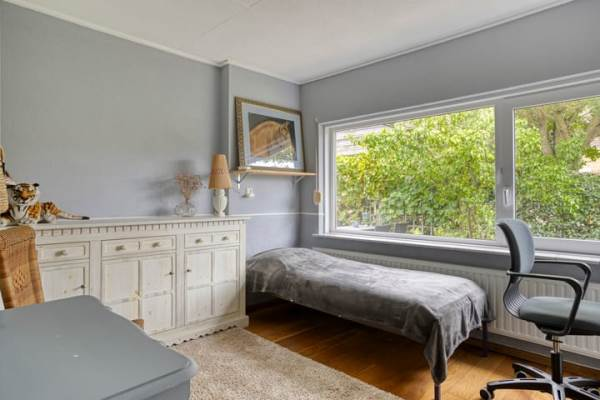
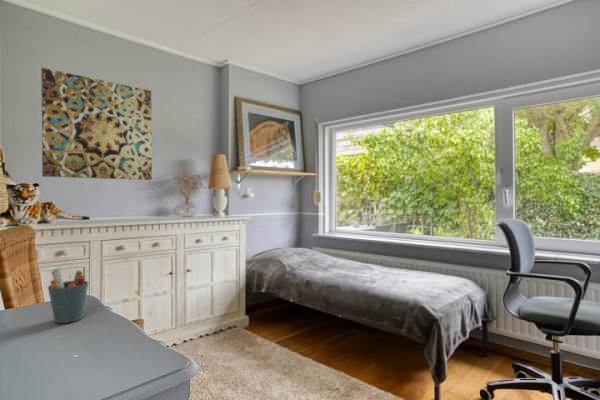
+ pen holder [47,268,89,324]
+ wall art [40,67,153,181]
